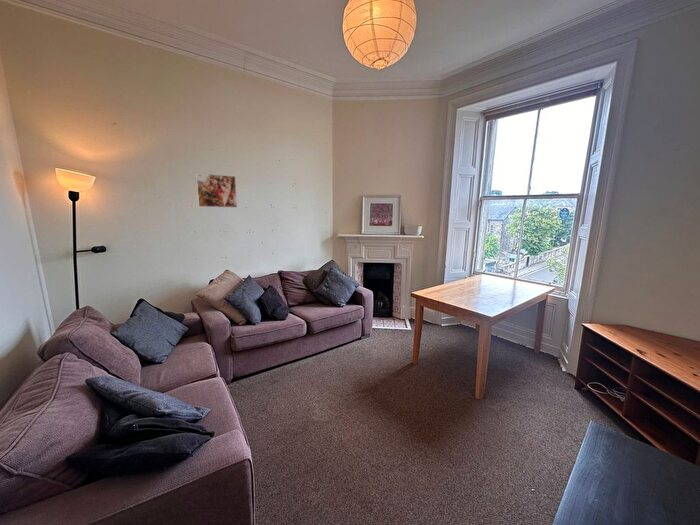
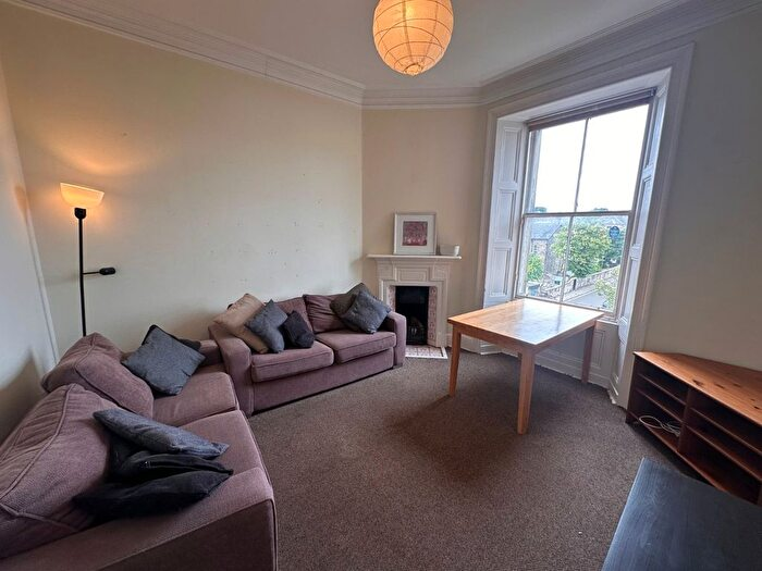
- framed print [195,172,238,208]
